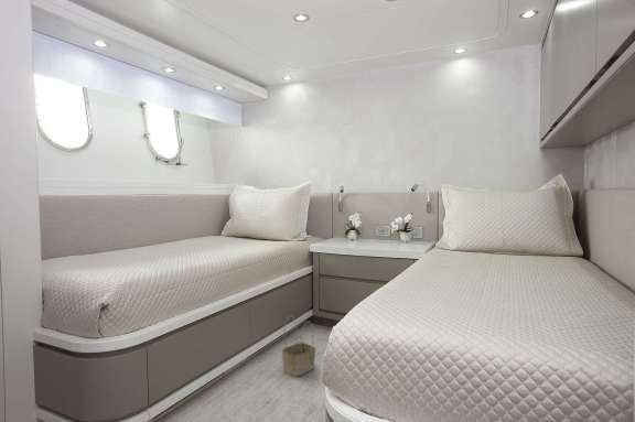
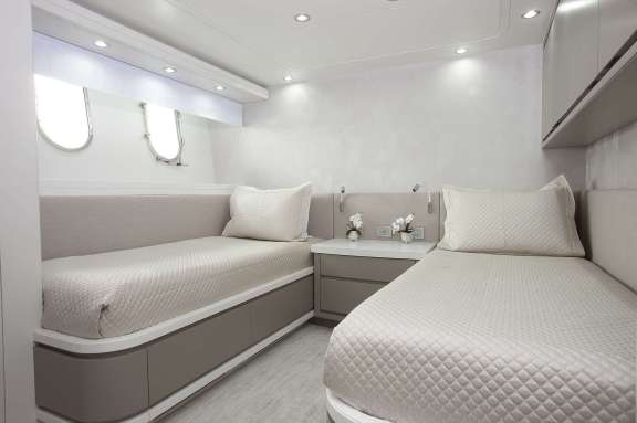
- basket [281,314,316,378]
